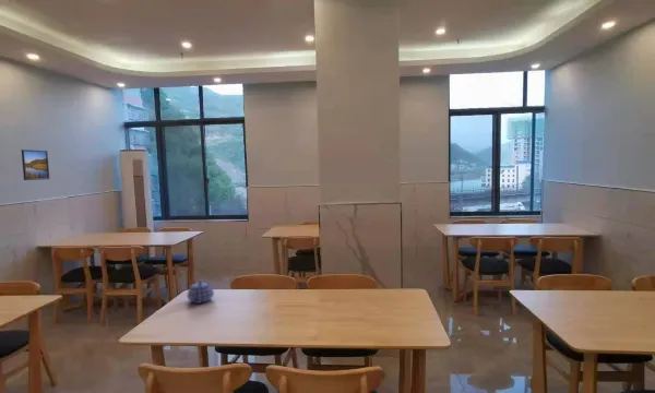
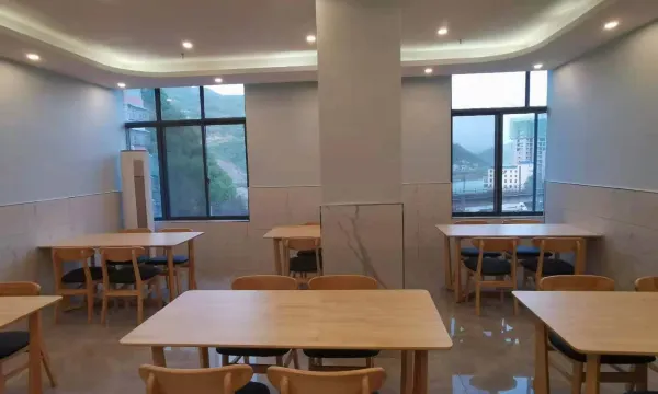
- teapot [186,279,215,305]
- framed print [21,148,50,181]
